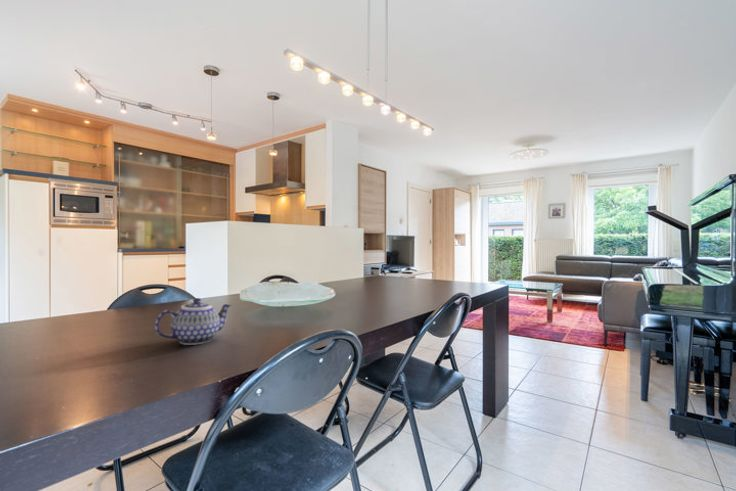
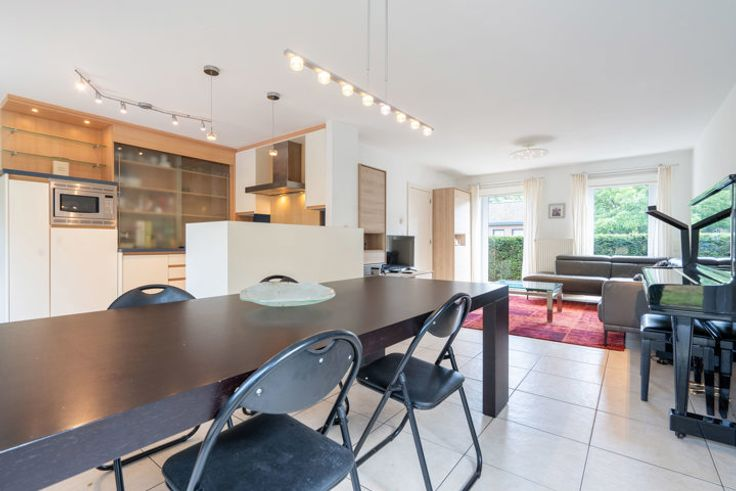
- teapot [154,297,232,346]
